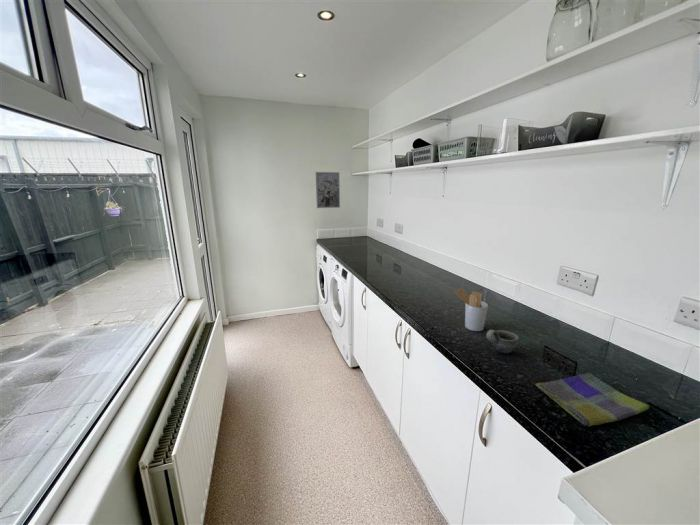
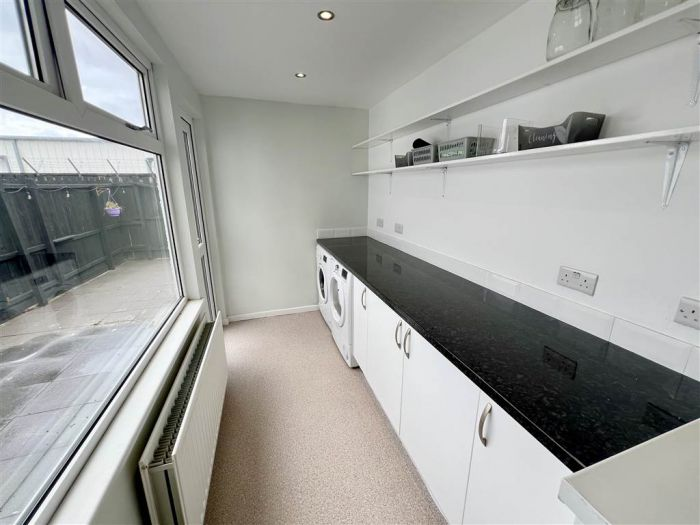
- utensil holder [454,287,489,332]
- wall art [315,171,341,209]
- dish towel [534,372,650,427]
- cup [485,329,519,354]
